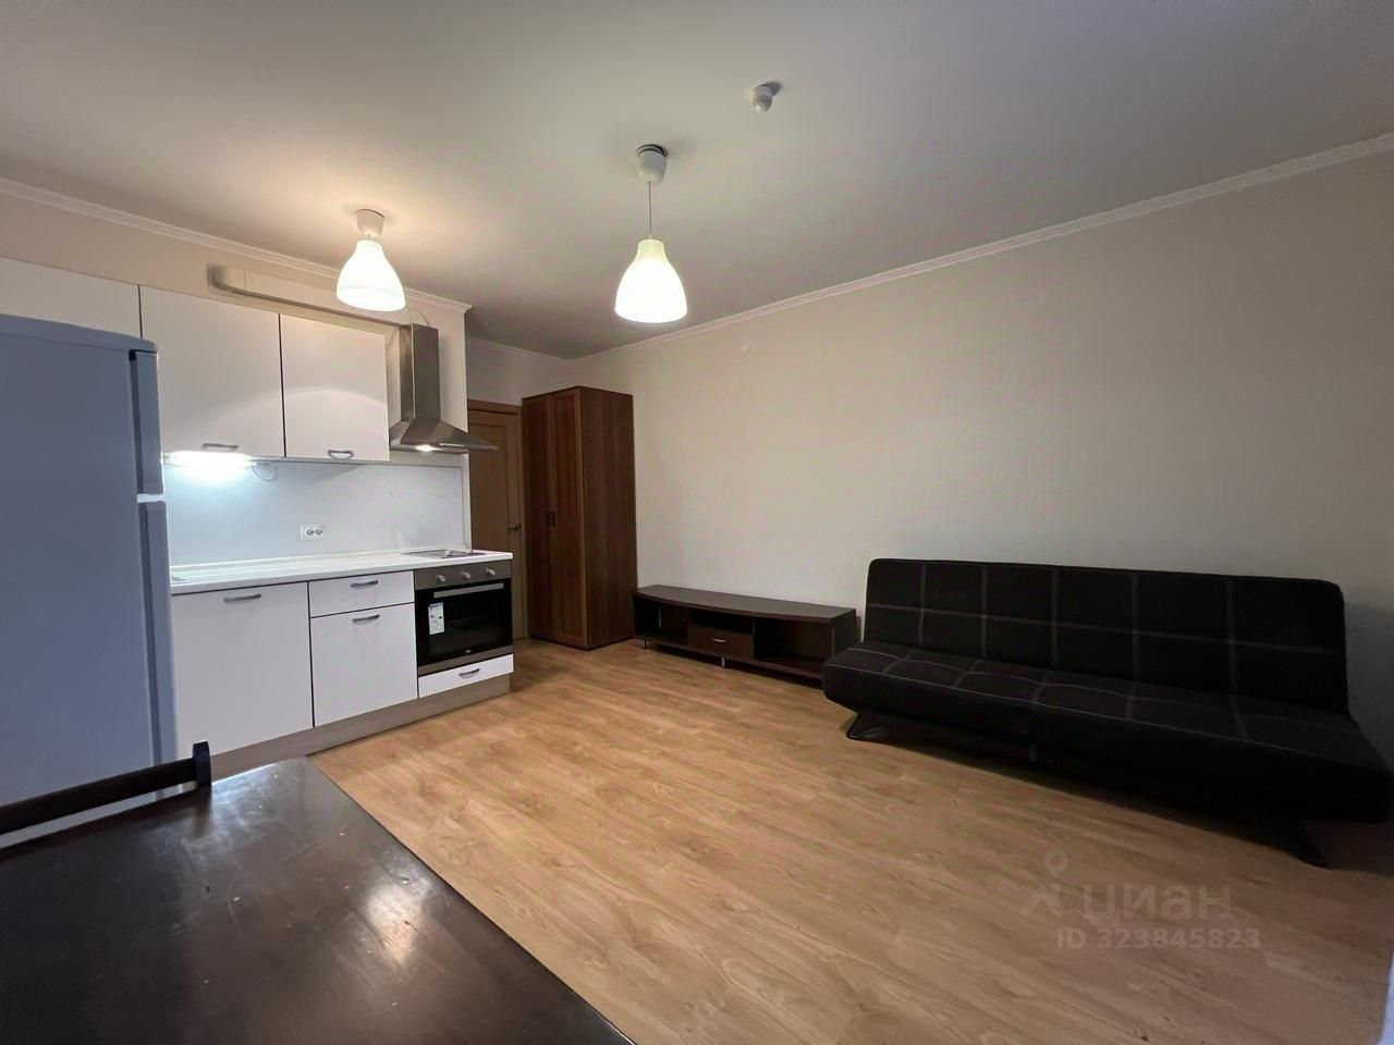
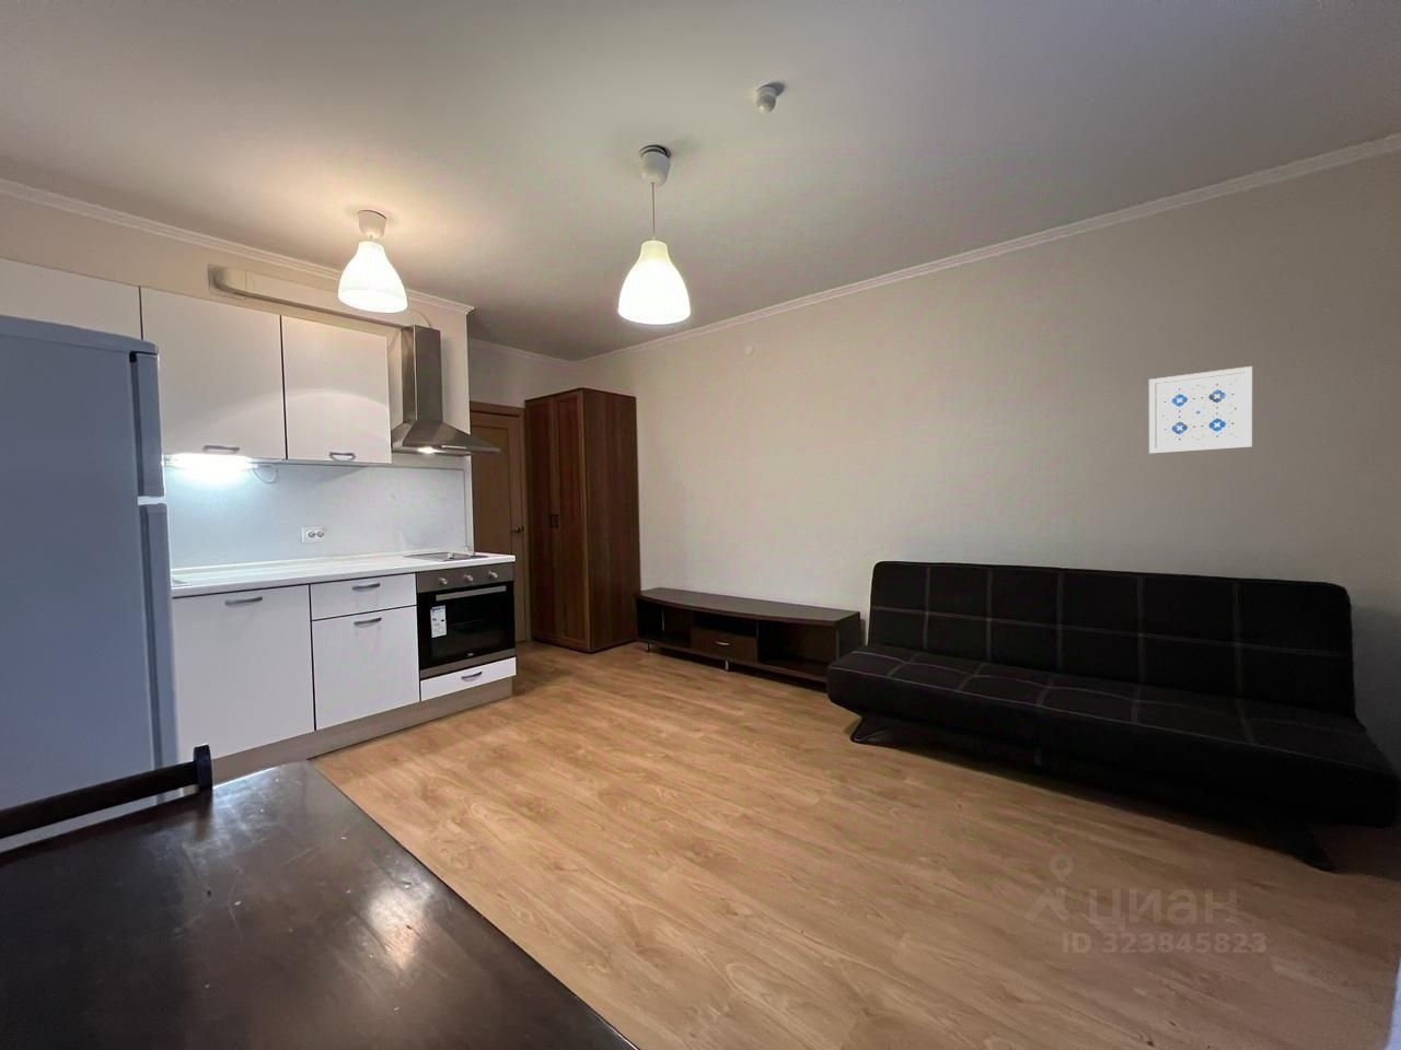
+ wall art [1148,365,1253,456]
